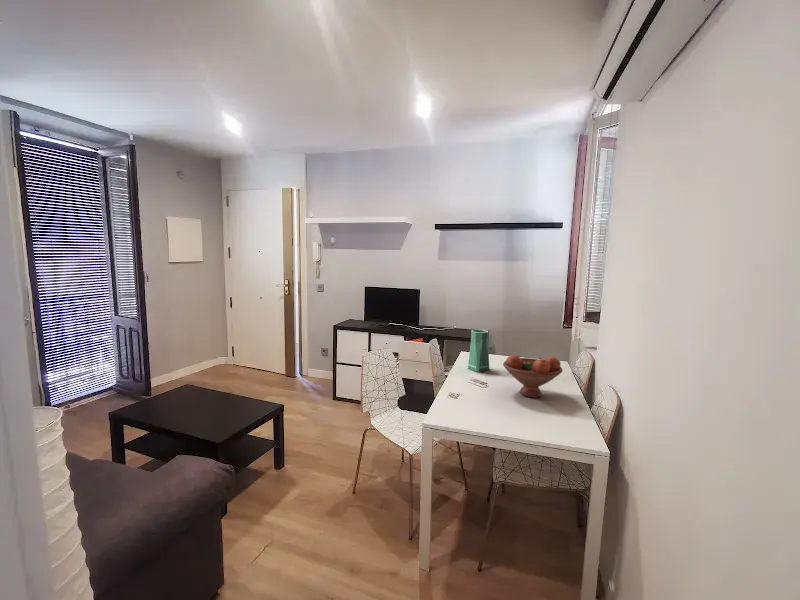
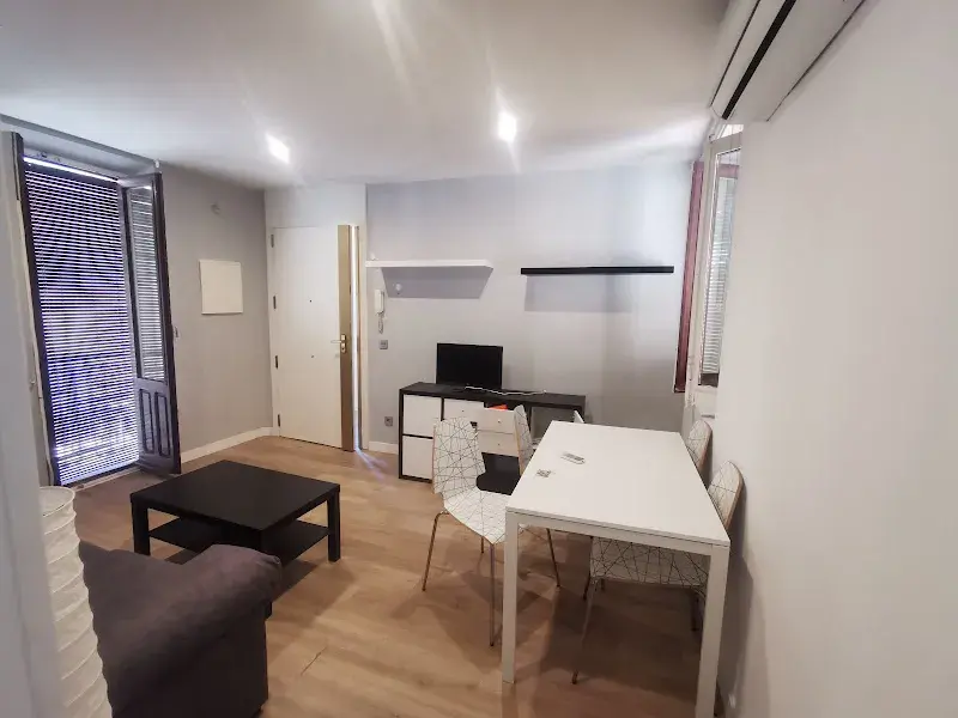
- vase [467,329,491,373]
- fruit bowl [502,354,564,398]
